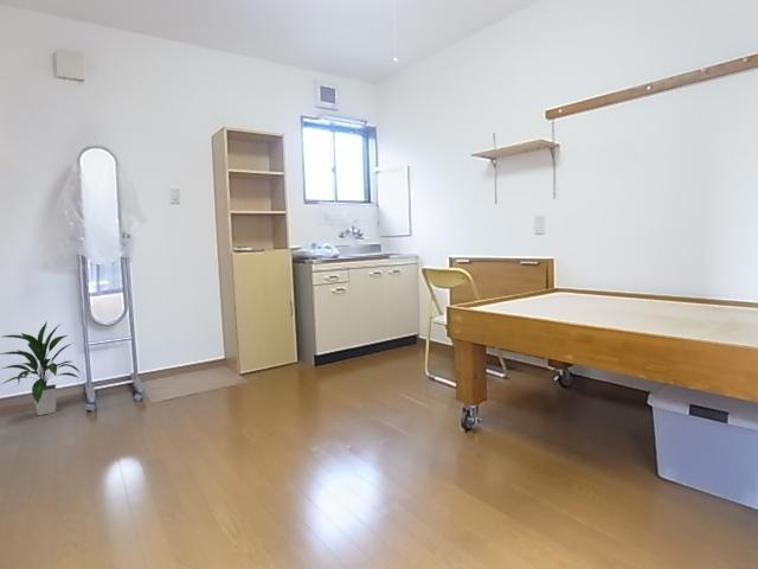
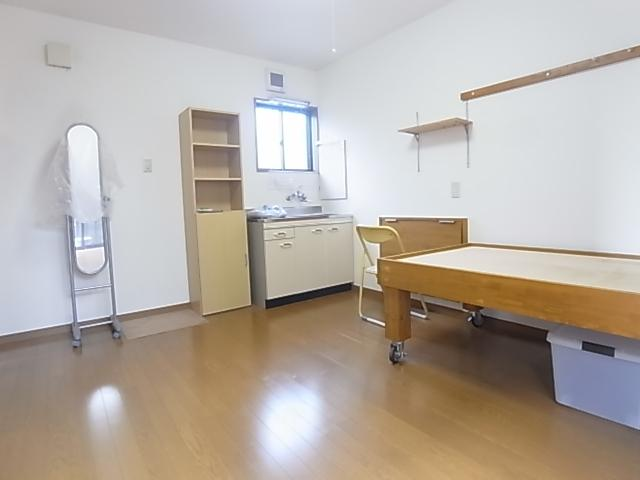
- indoor plant [0,320,82,416]
